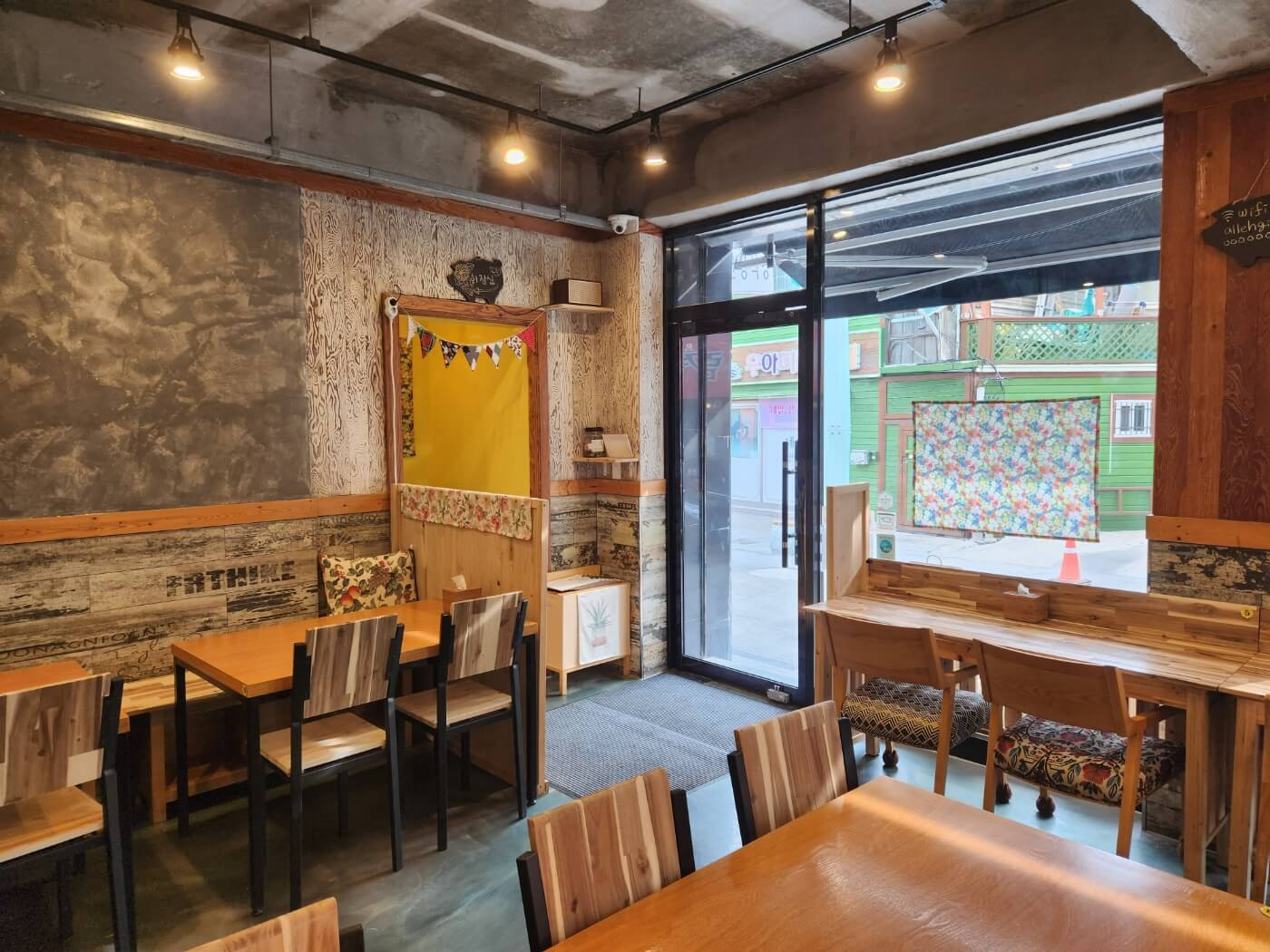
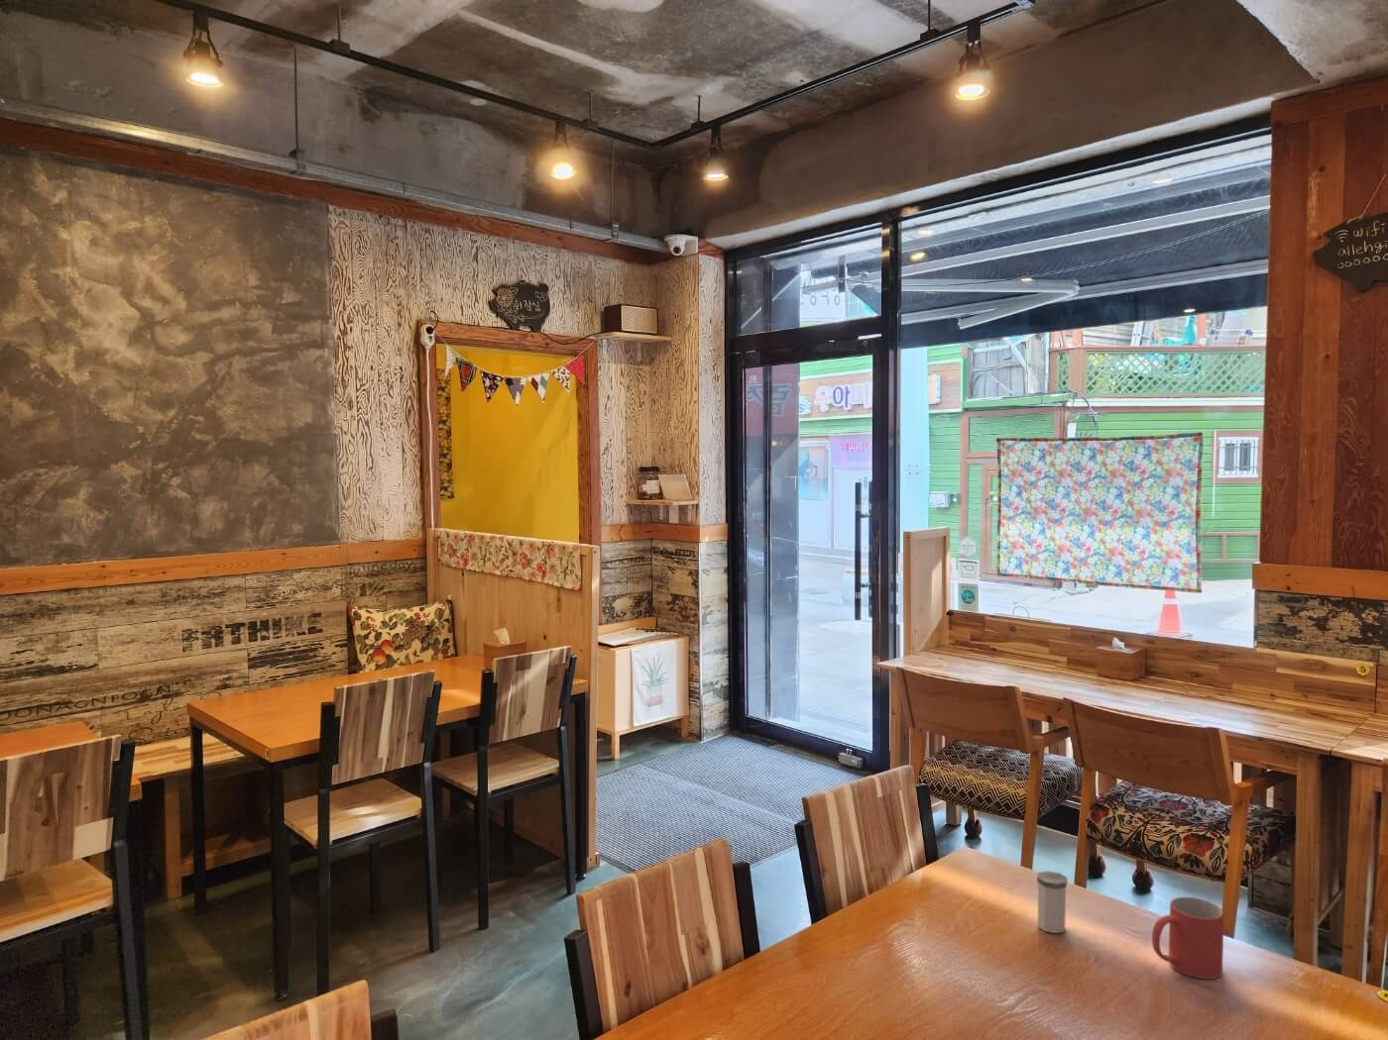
+ salt shaker [1036,870,1069,934]
+ mug [1151,897,1225,980]
